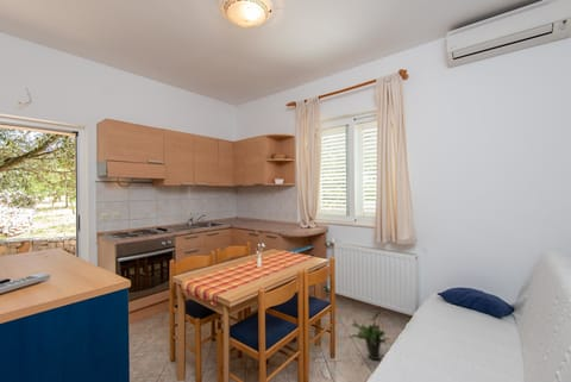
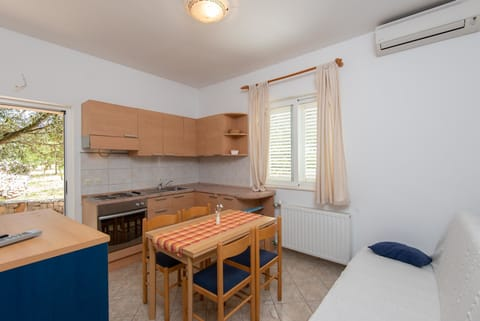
- potted plant [347,309,389,361]
